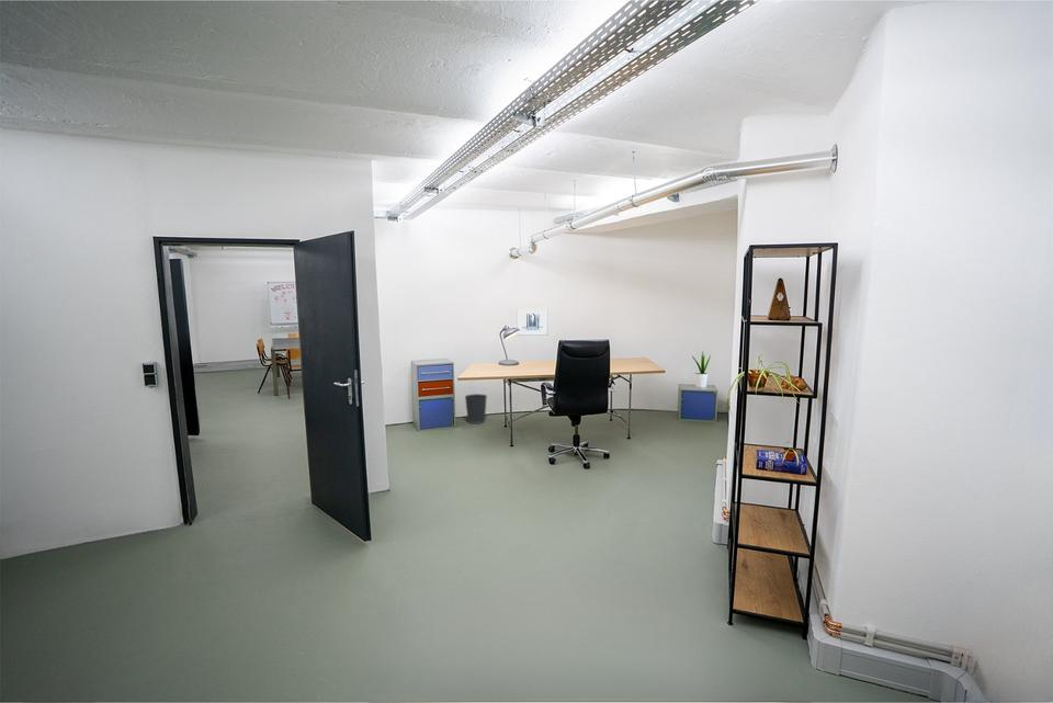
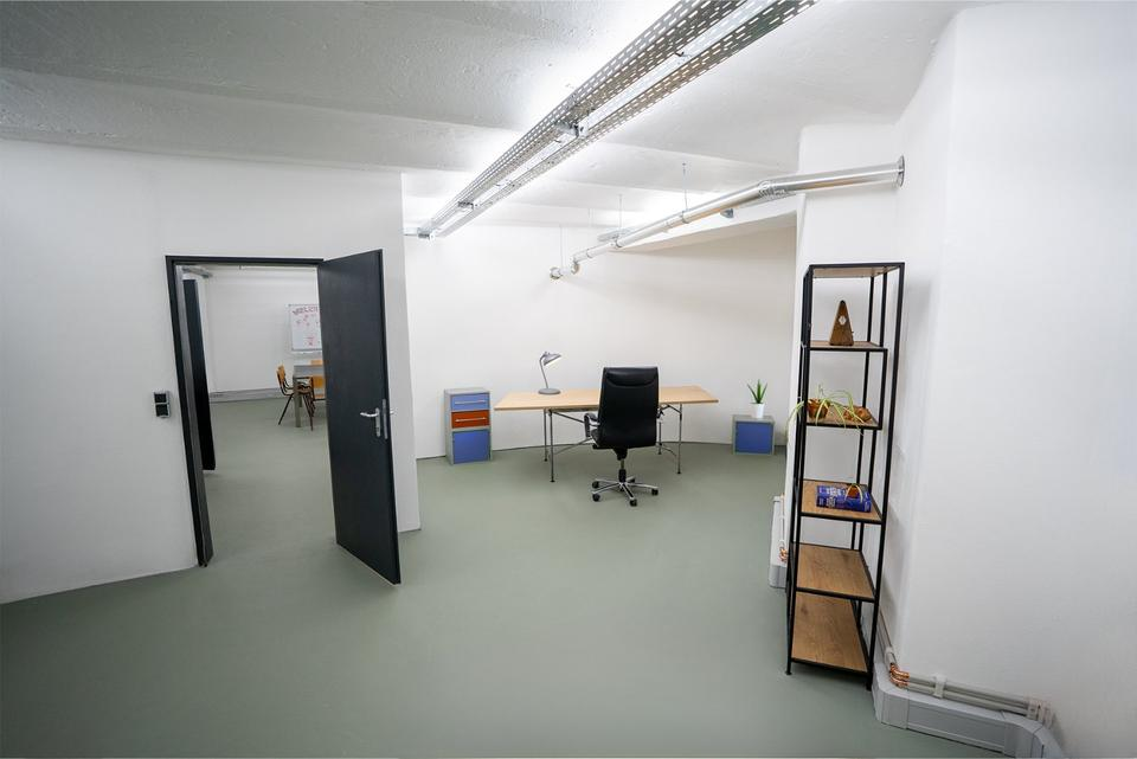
- wastebasket [464,393,488,424]
- wall art [517,307,548,337]
